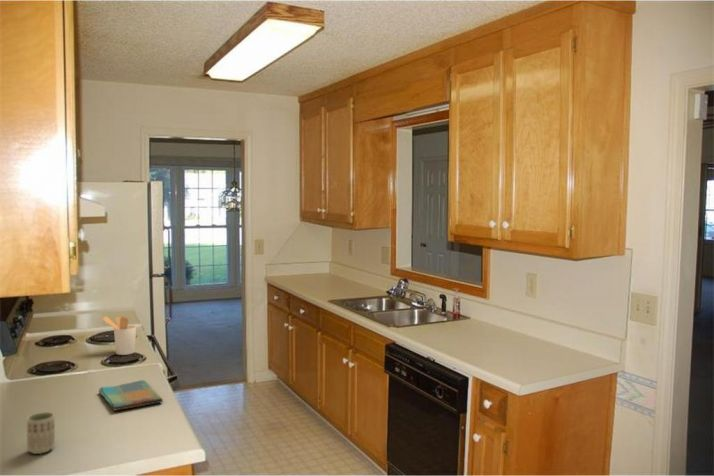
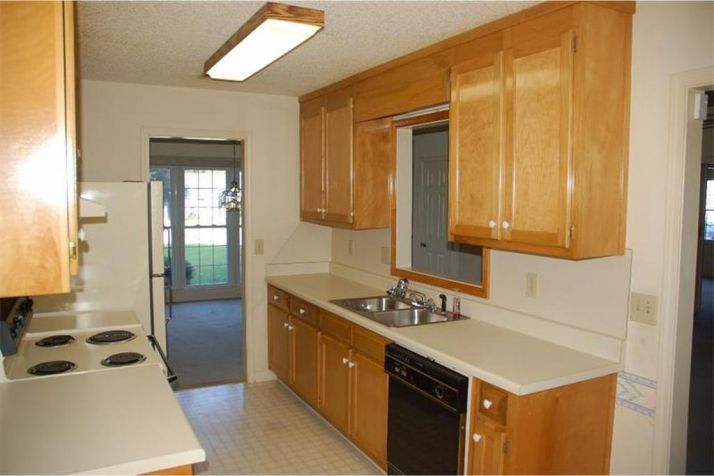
- dish towel [98,379,164,412]
- cup [26,411,56,455]
- utensil holder [101,315,137,356]
